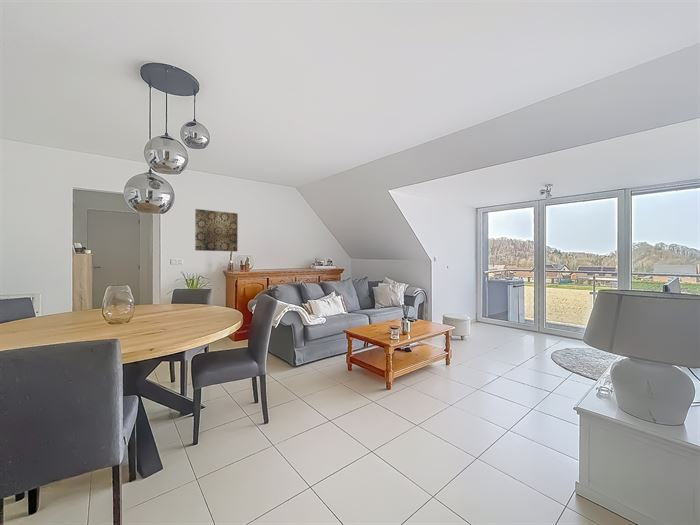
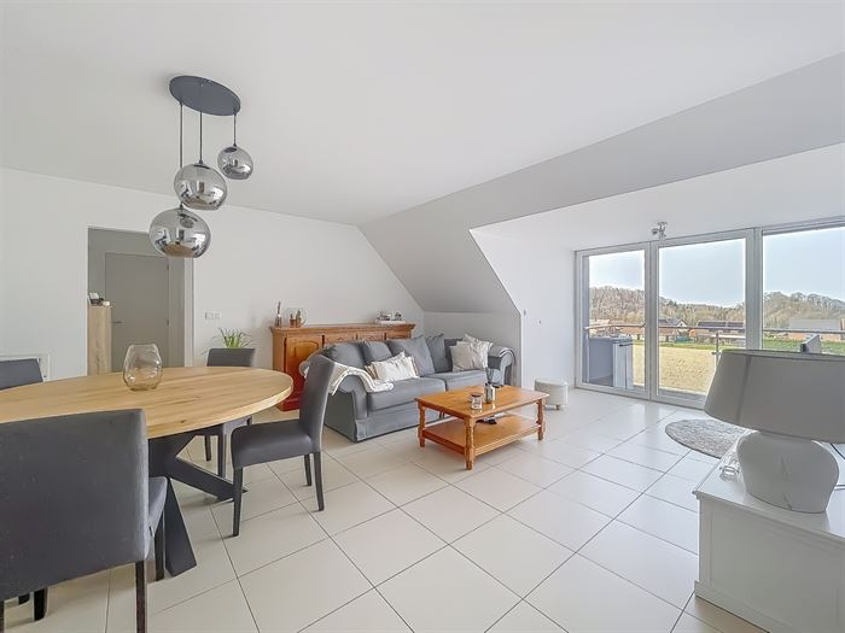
- wall art [194,208,239,252]
